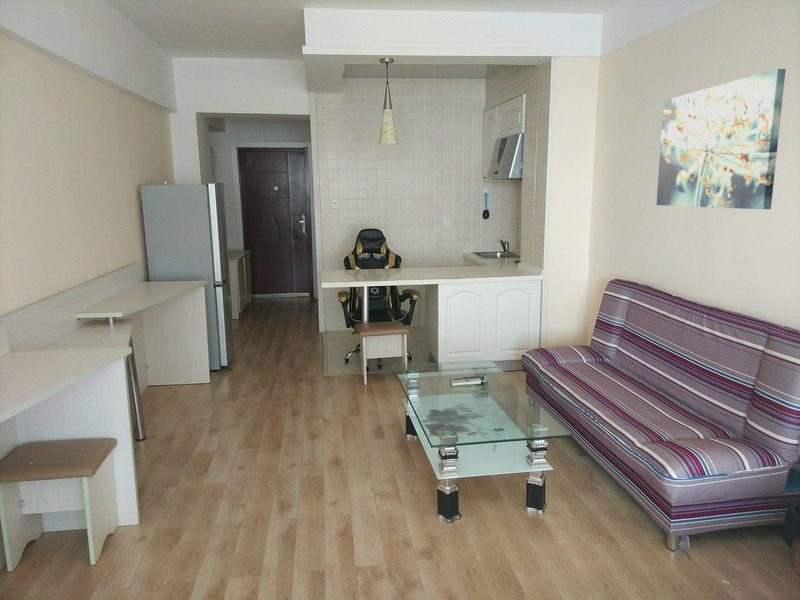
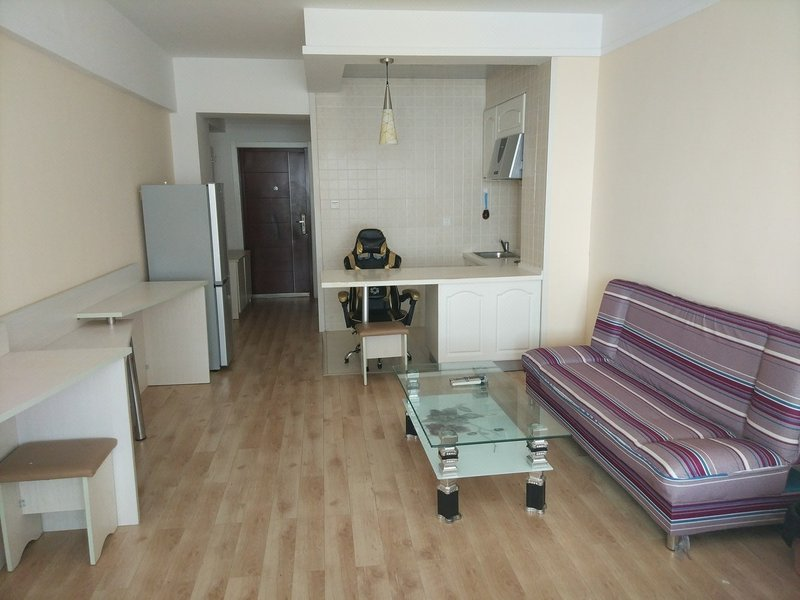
- wall art [655,68,787,210]
